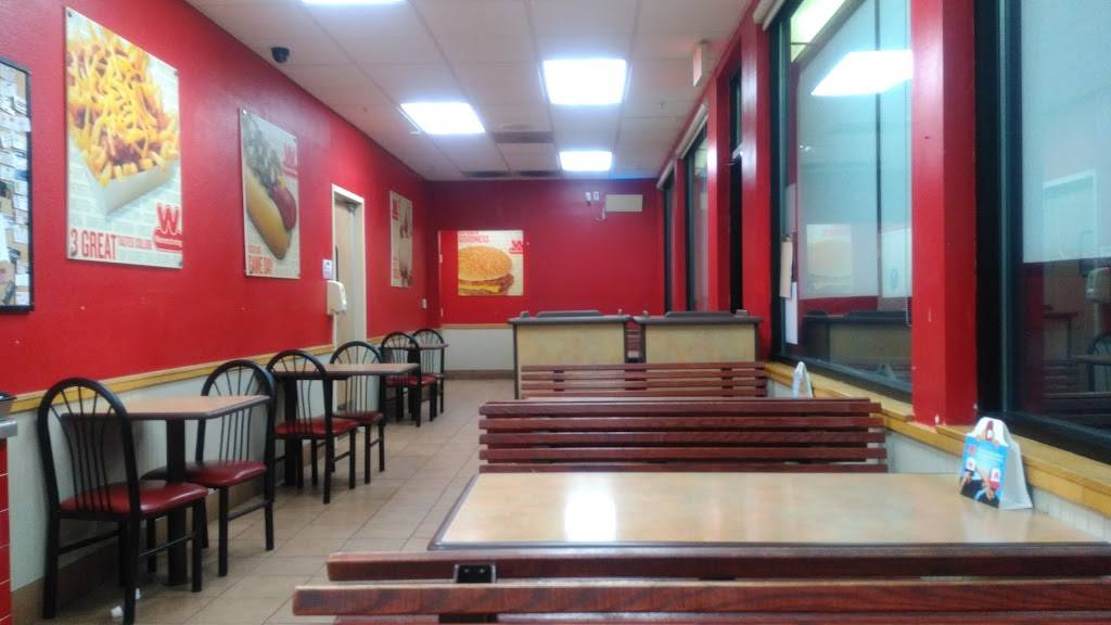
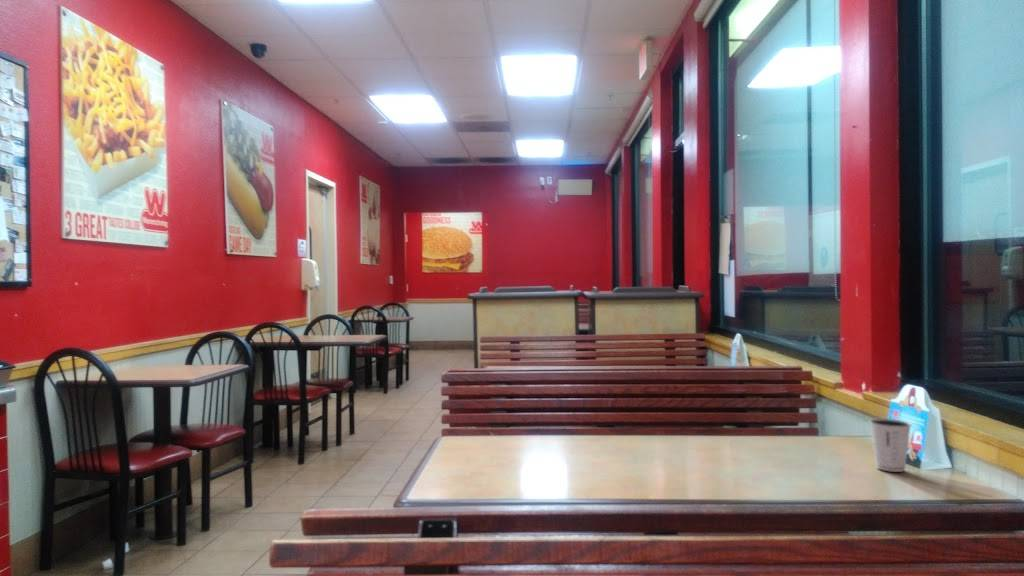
+ dixie cup [868,418,912,473]
